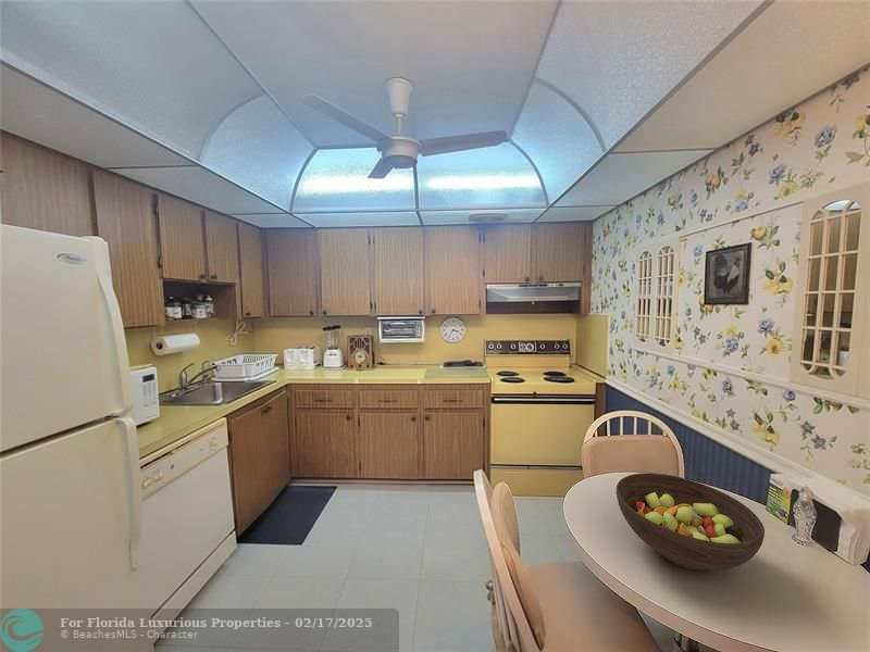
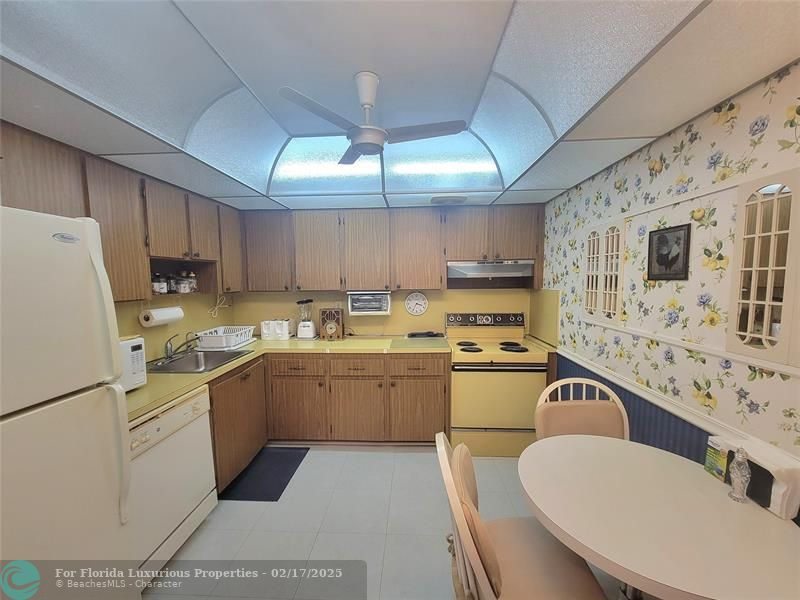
- fruit bowl [616,472,766,572]
